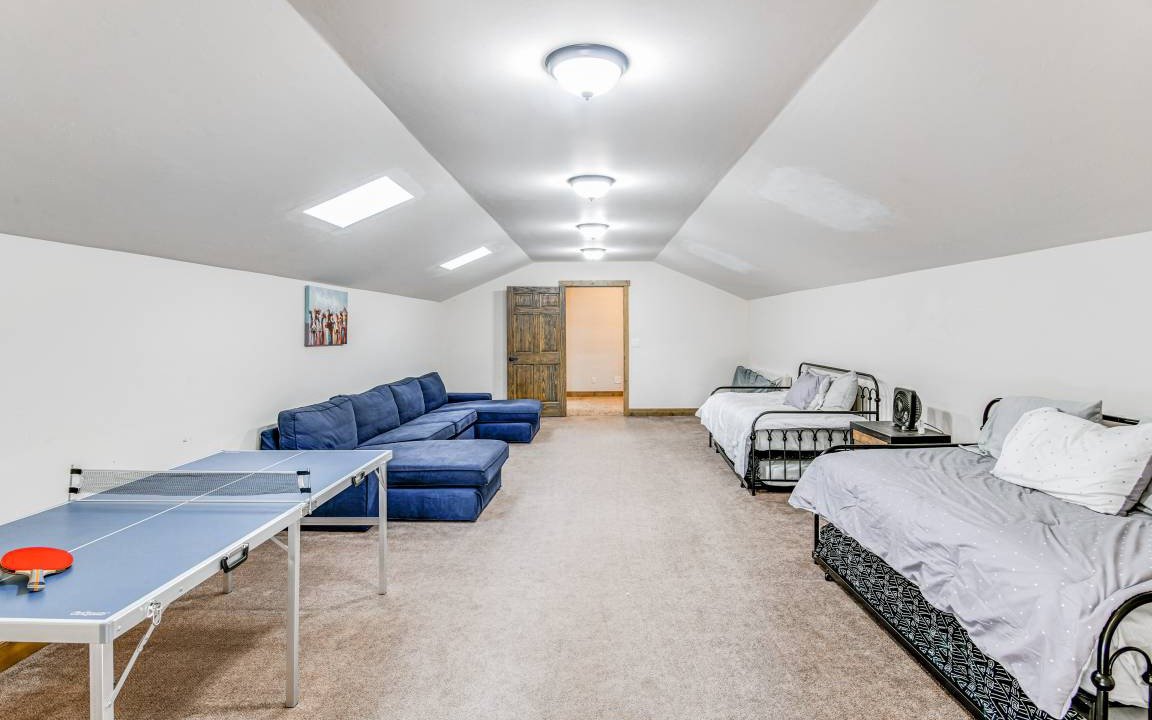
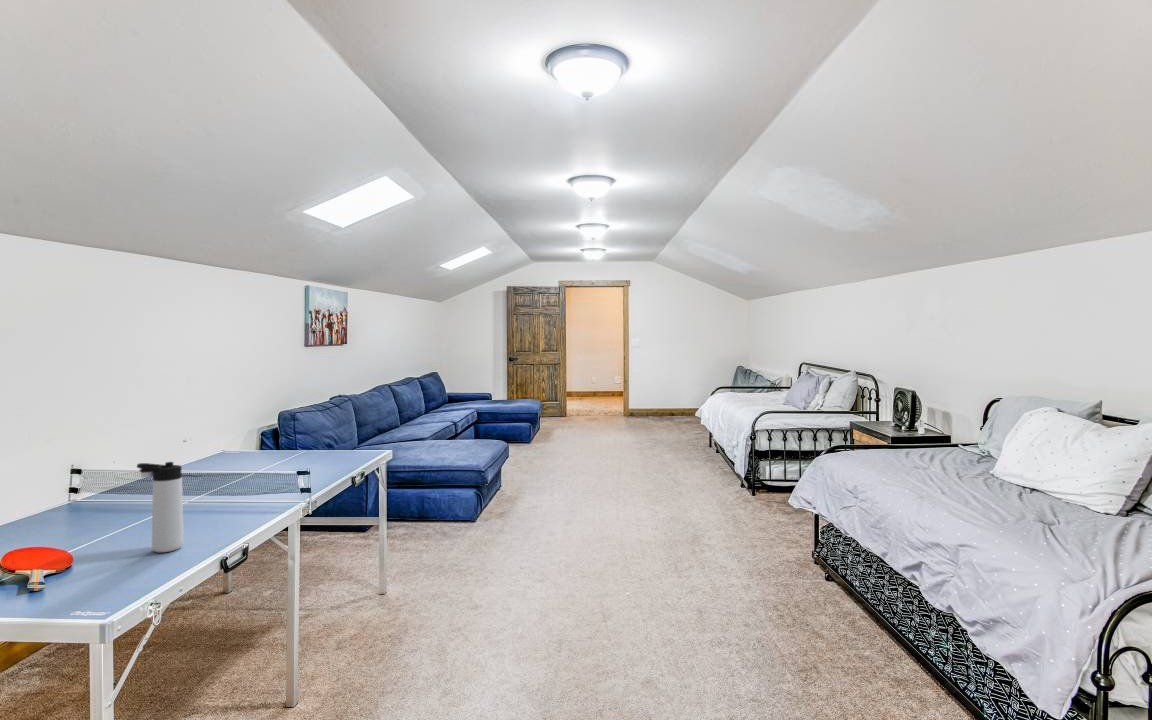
+ thermos bottle [136,461,184,553]
